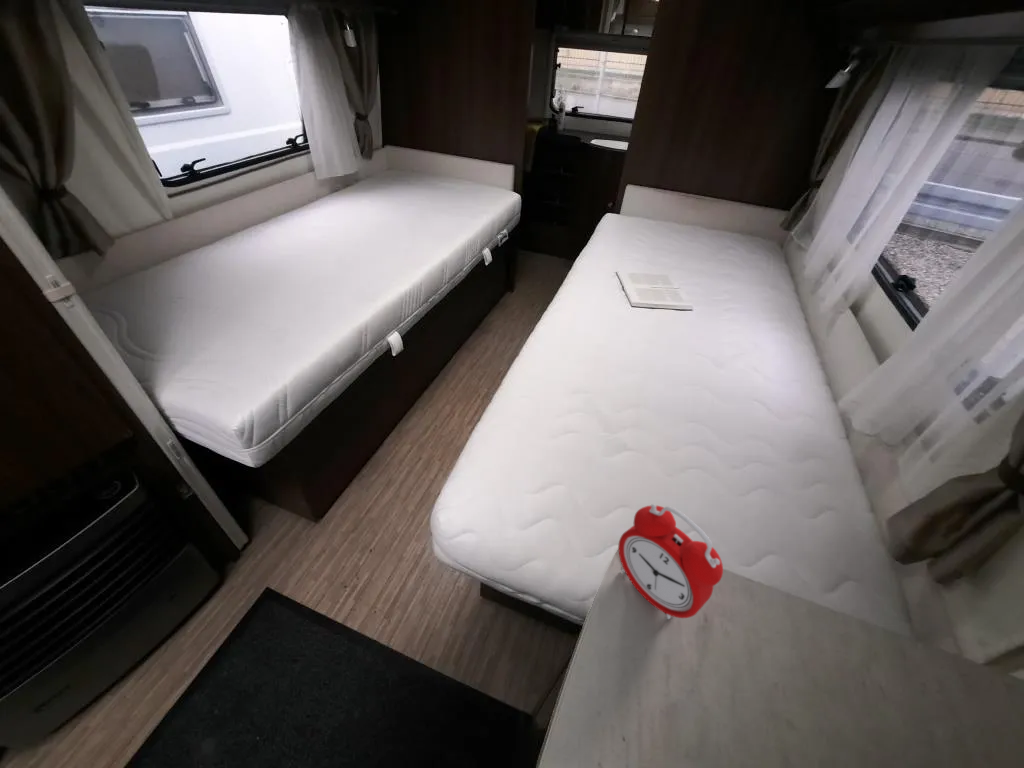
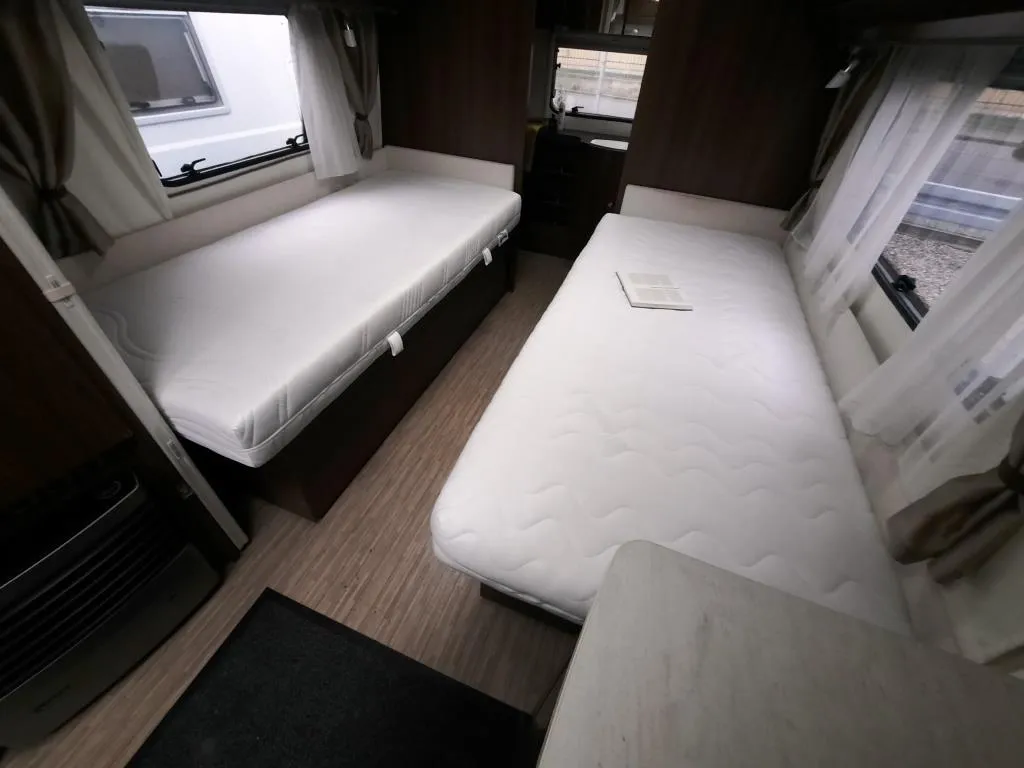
- alarm clock [617,503,724,620]
